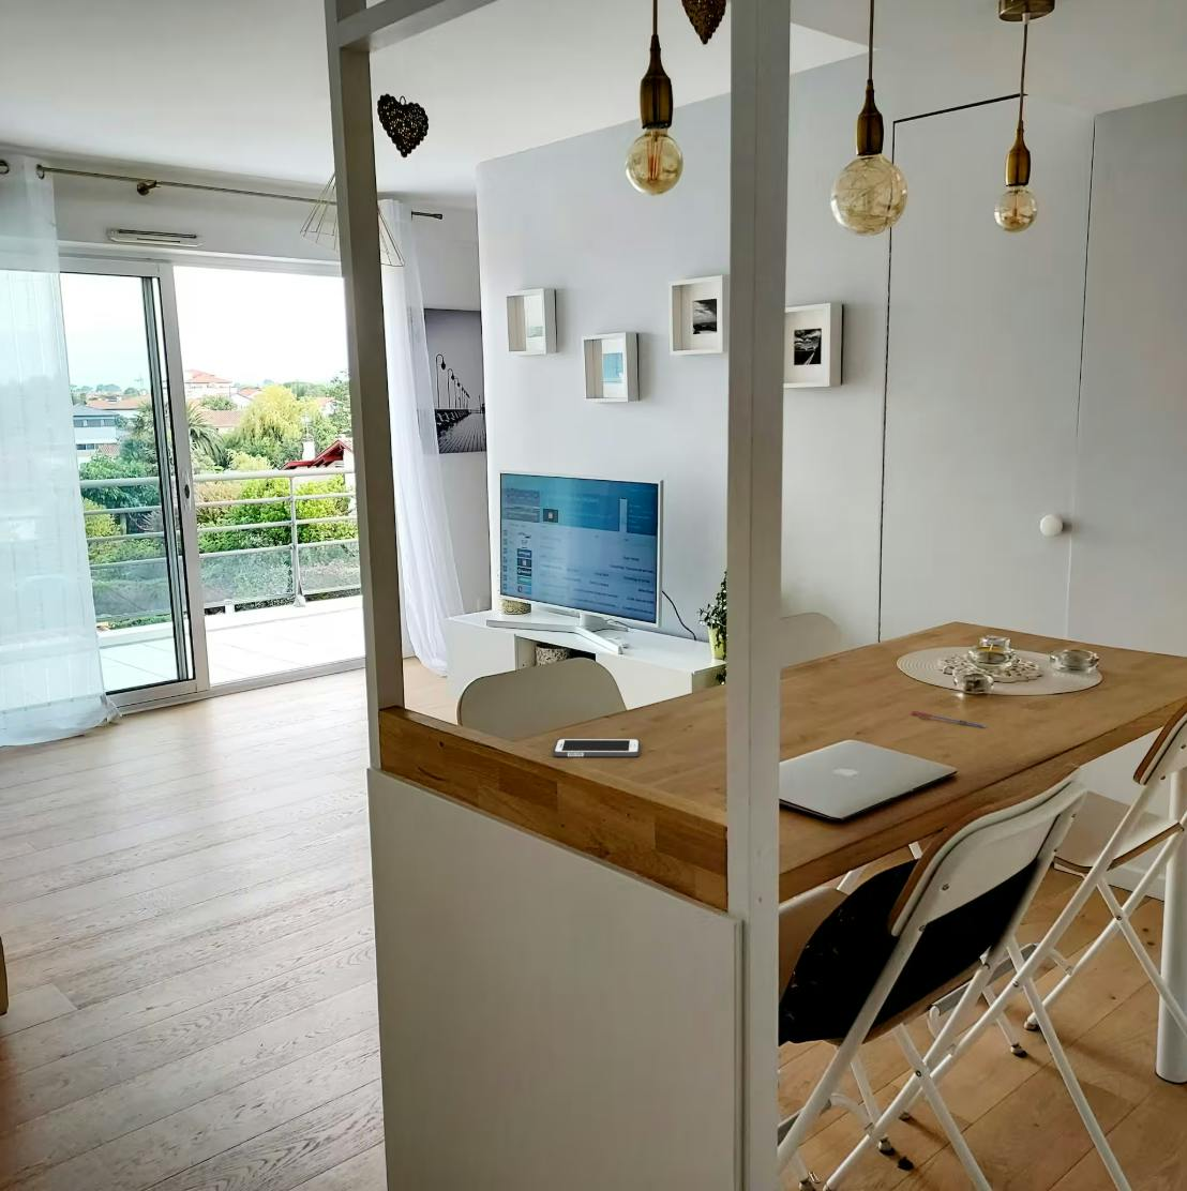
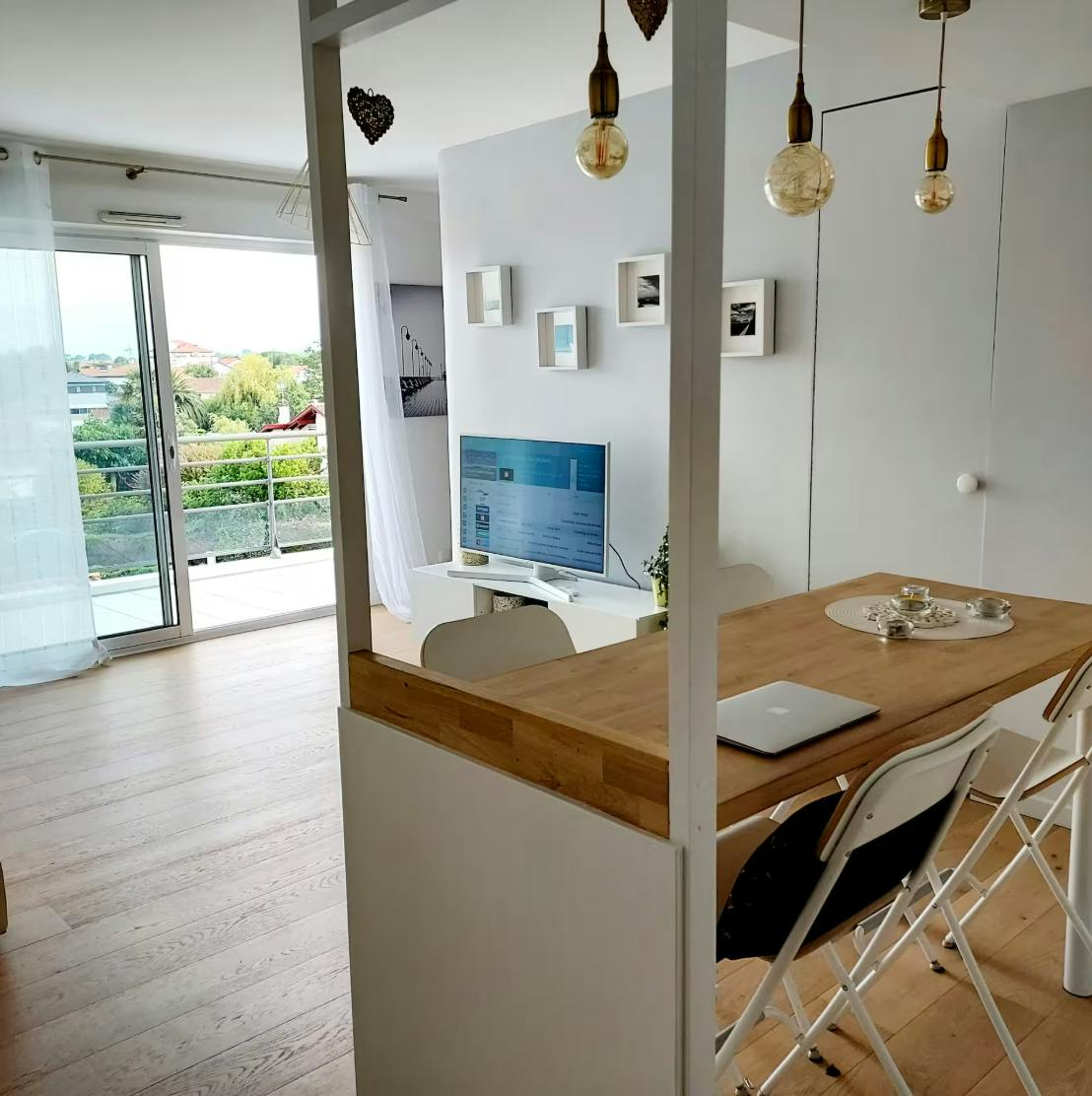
- pen [911,710,989,729]
- cell phone [552,738,640,757]
